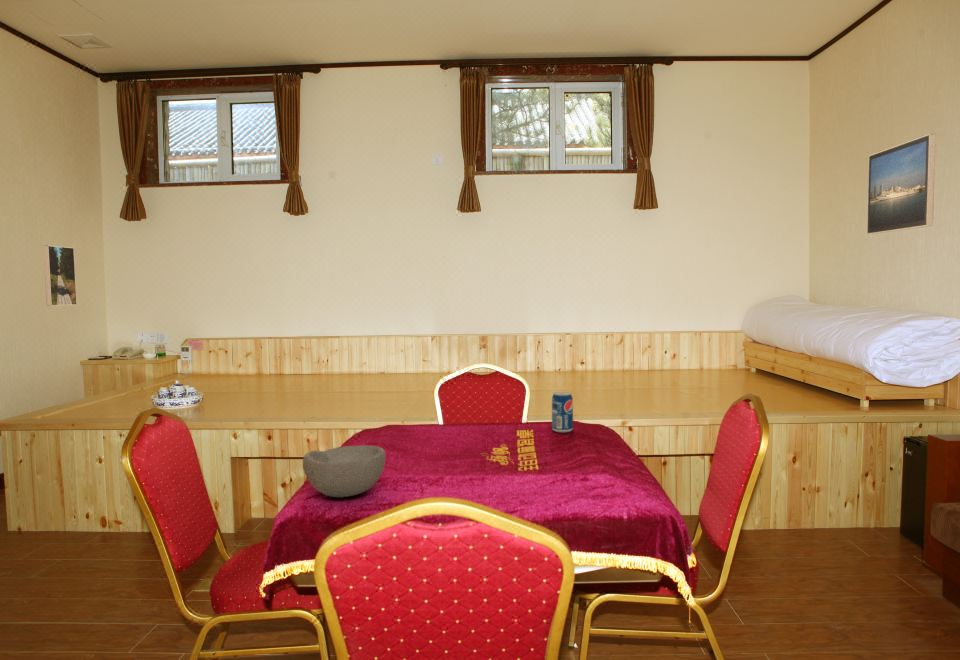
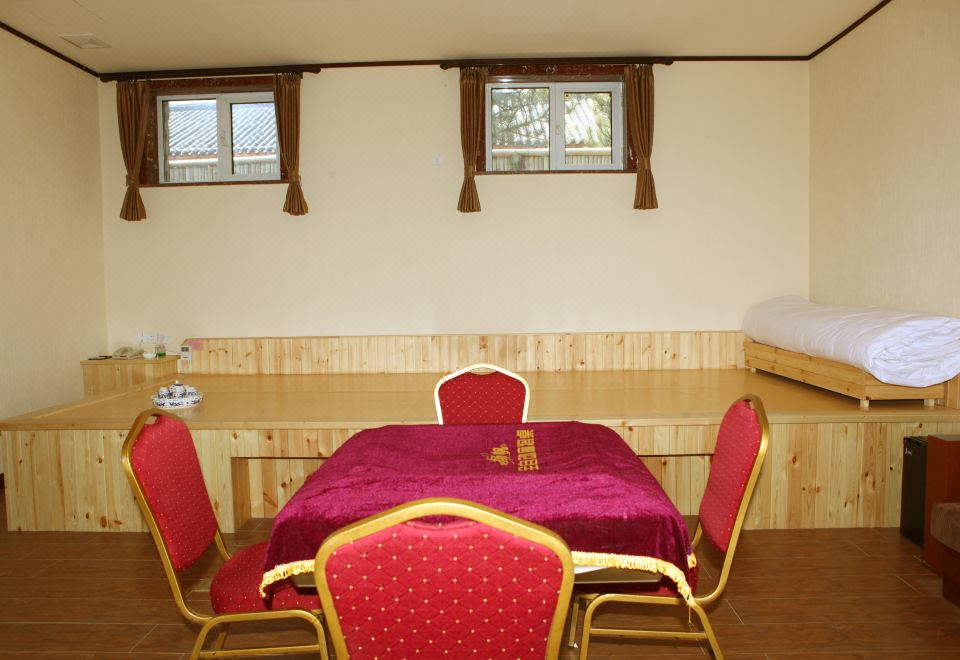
- bowl [302,444,387,498]
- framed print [42,244,78,307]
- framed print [866,133,937,235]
- beverage can [551,391,574,433]
